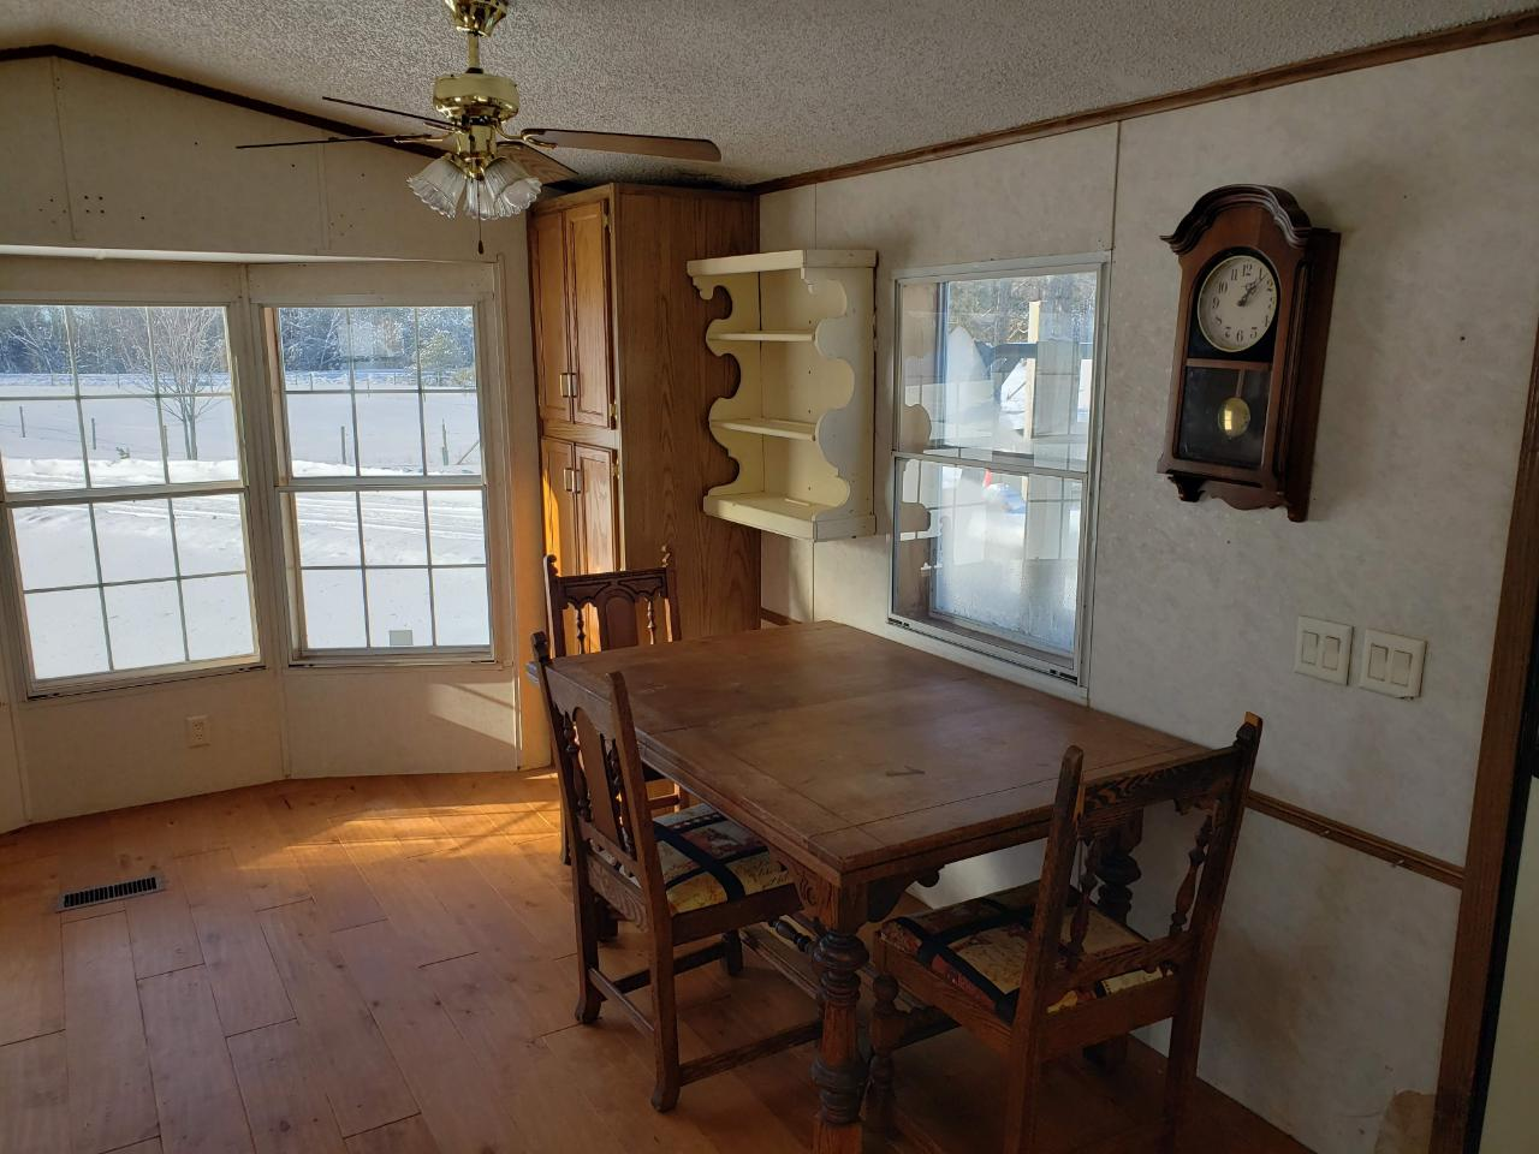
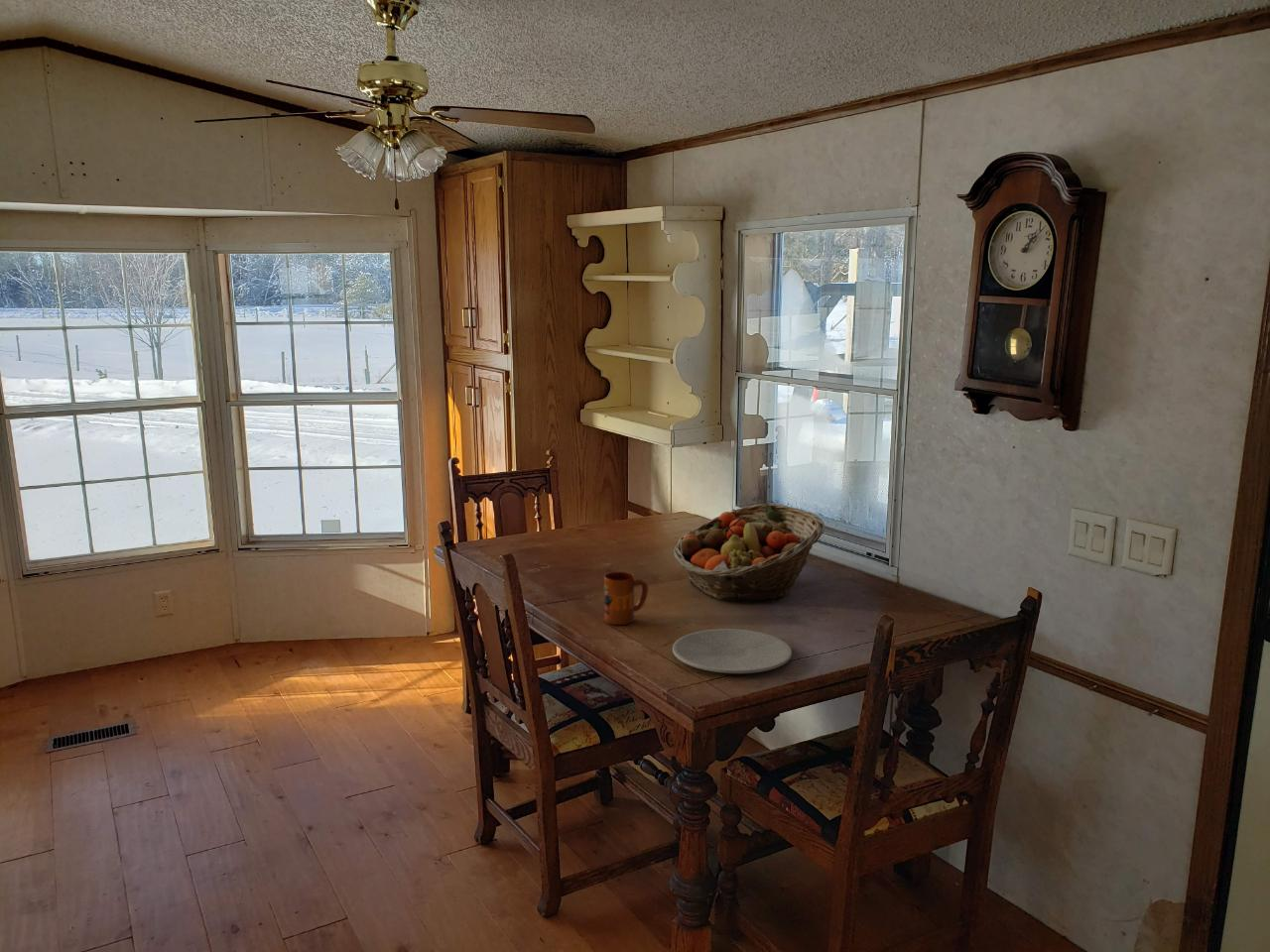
+ mug [603,571,649,626]
+ plate [672,628,793,674]
+ fruit basket [673,503,826,604]
